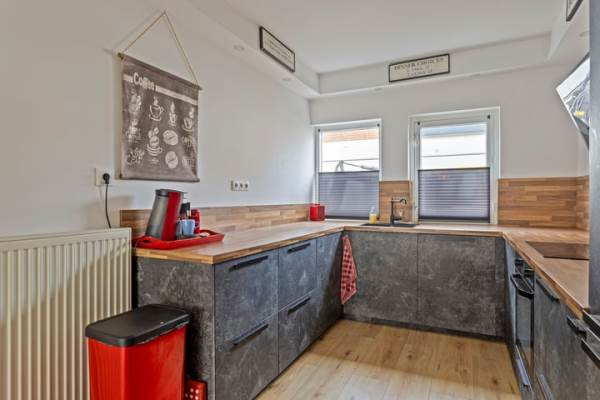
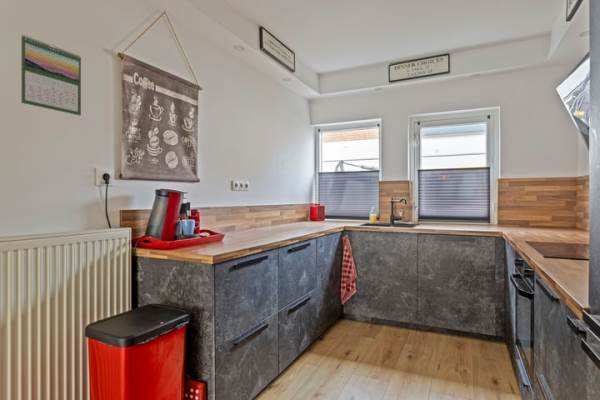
+ calendar [20,33,82,116]
